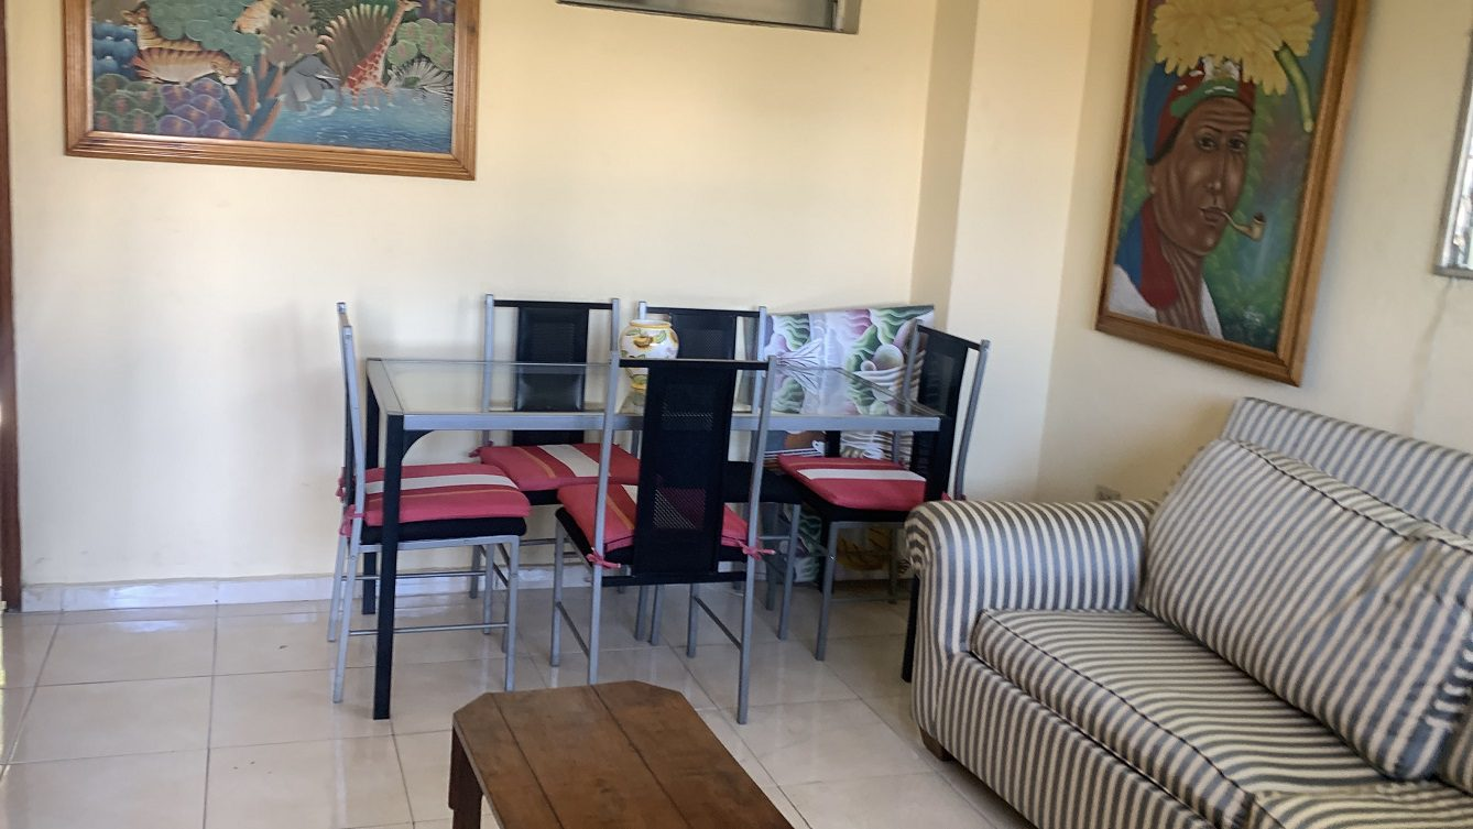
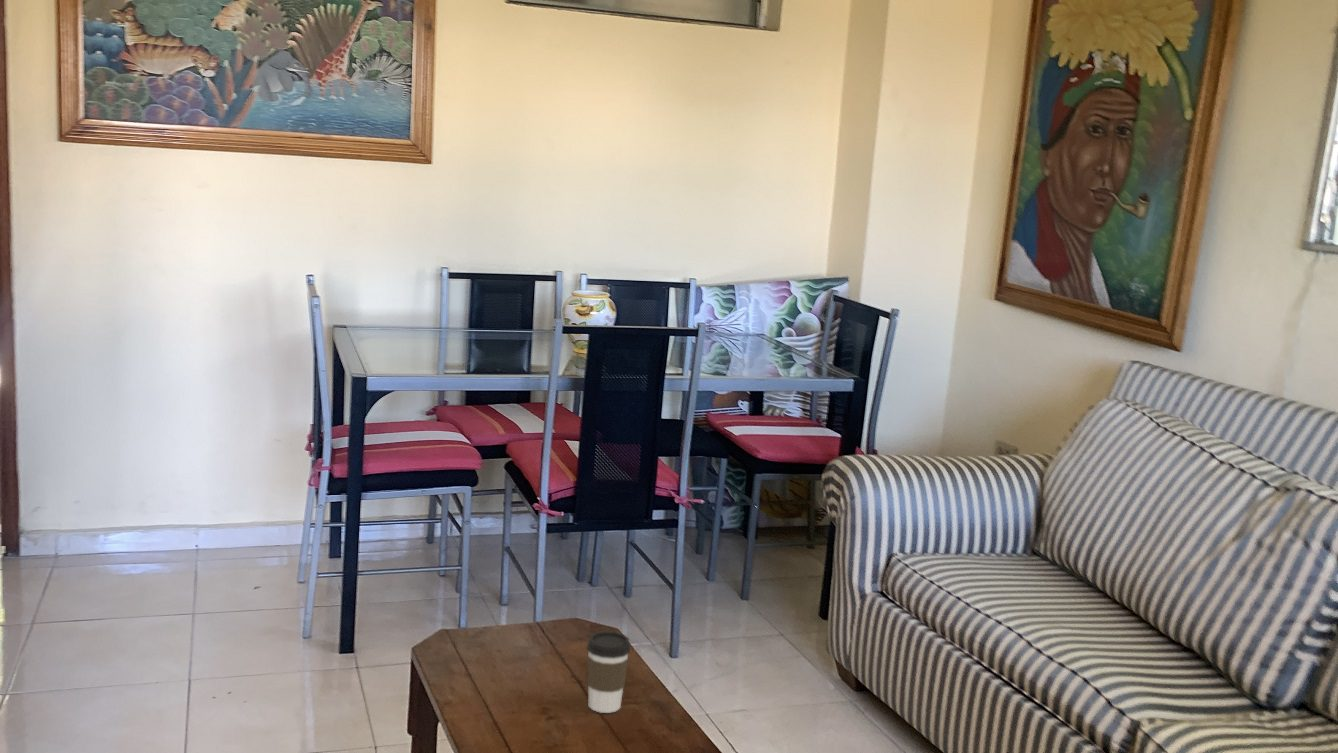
+ coffee cup [586,630,631,714]
